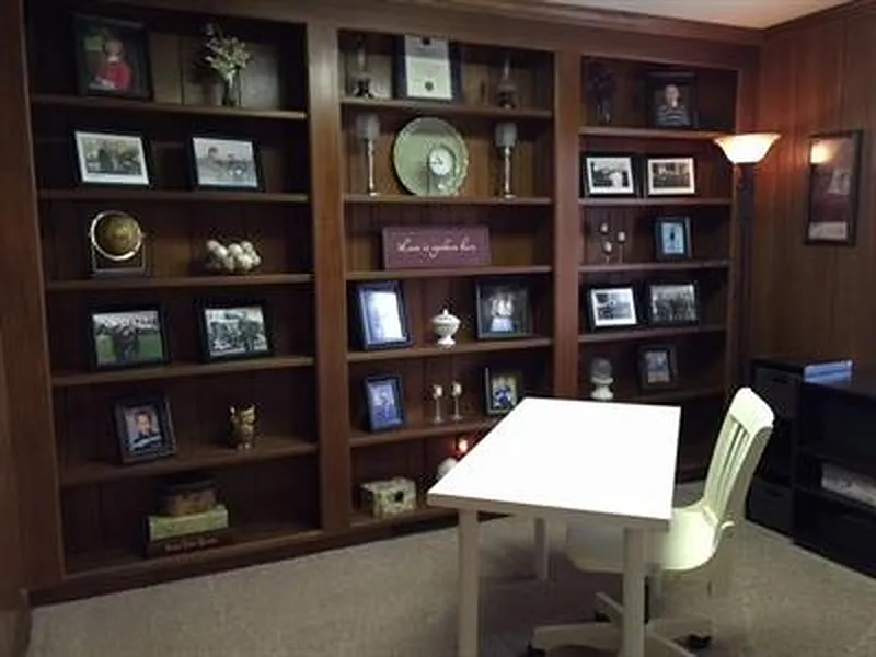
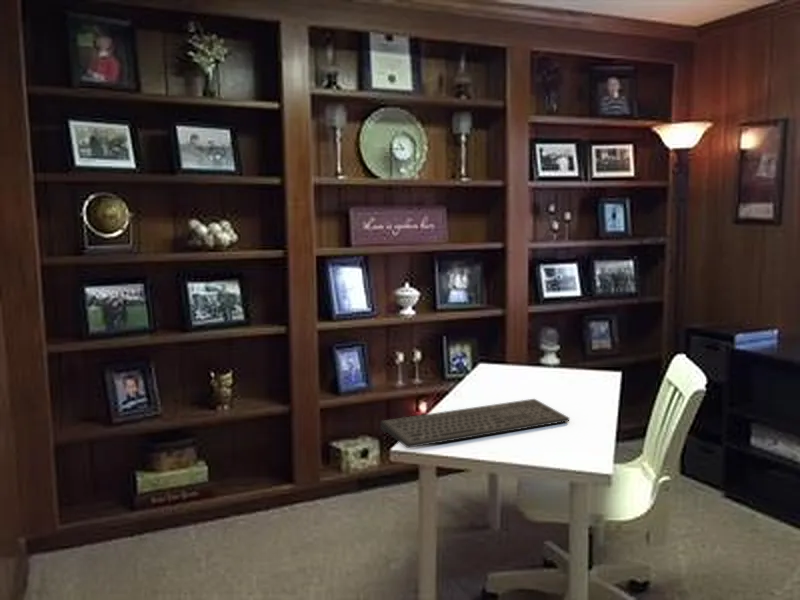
+ keyboard [379,398,571,449]
